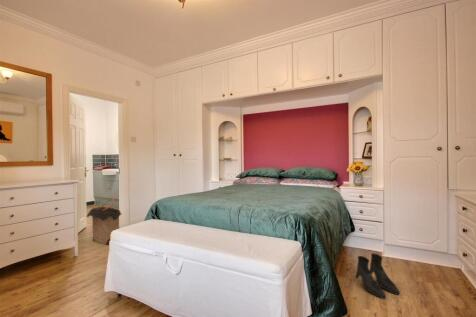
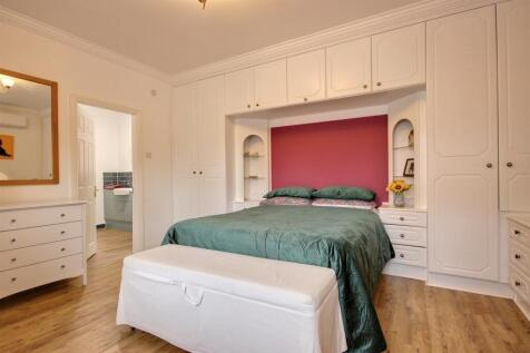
- boots [354,252,401,300]
- laundry hamper [86,198,122,246]
